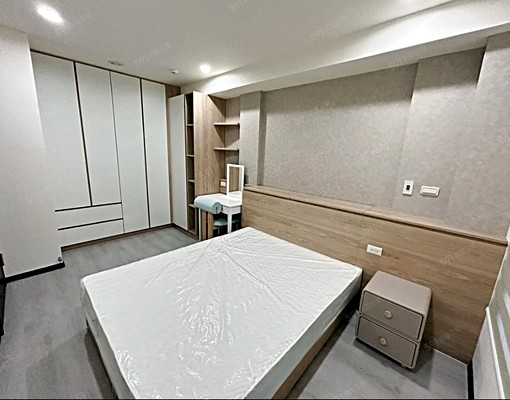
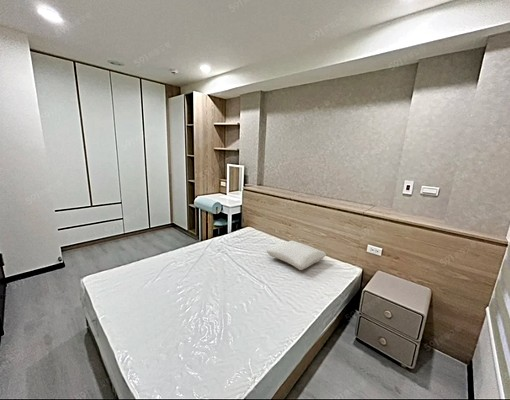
+ pillow [266,240,327,271]
